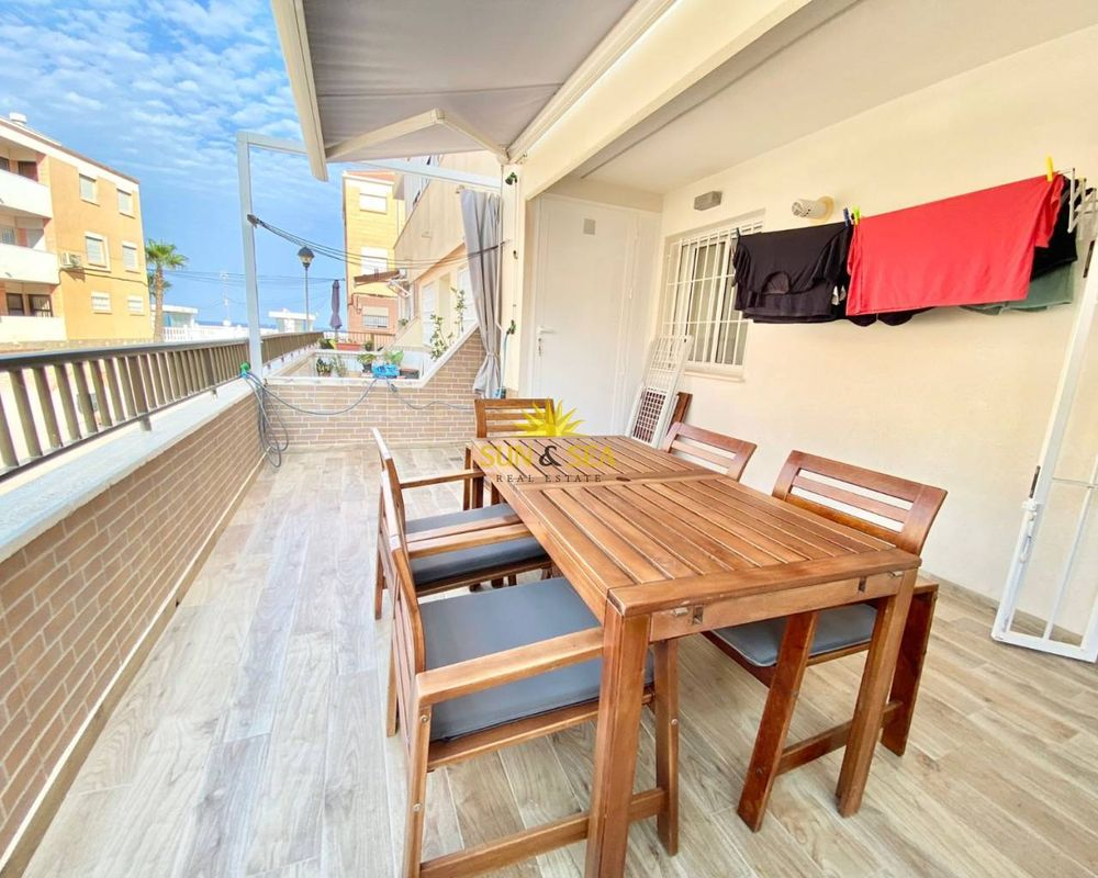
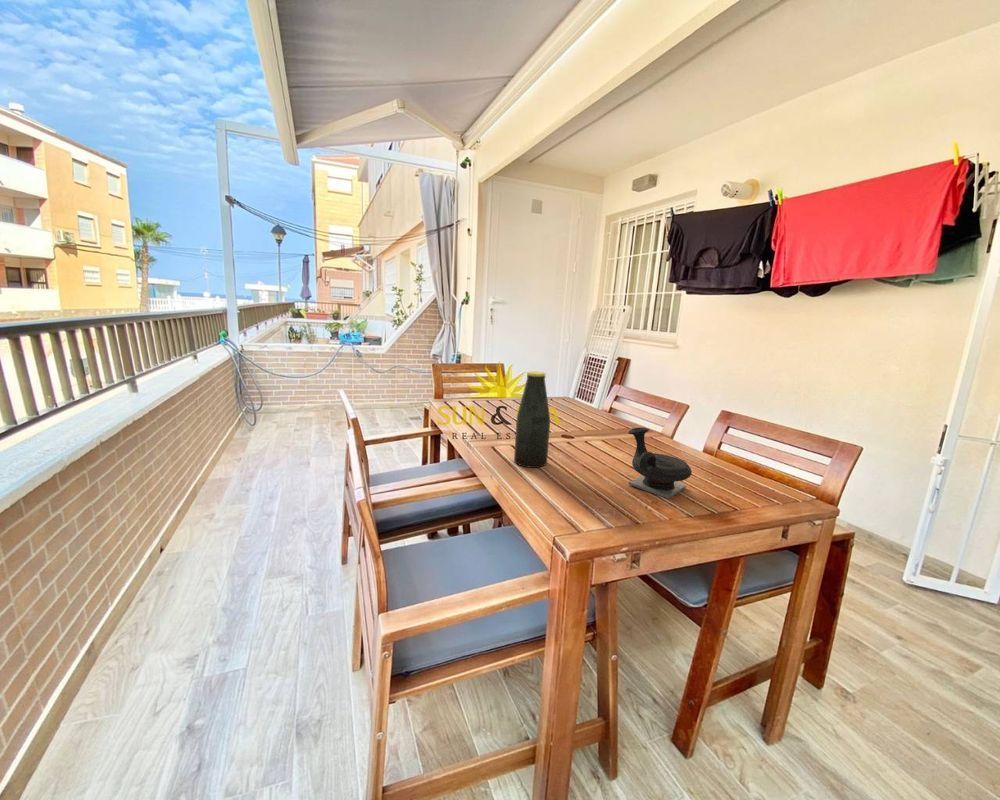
+ bottle [513,370,551,469]
+ teapot [627,427,693,499]
